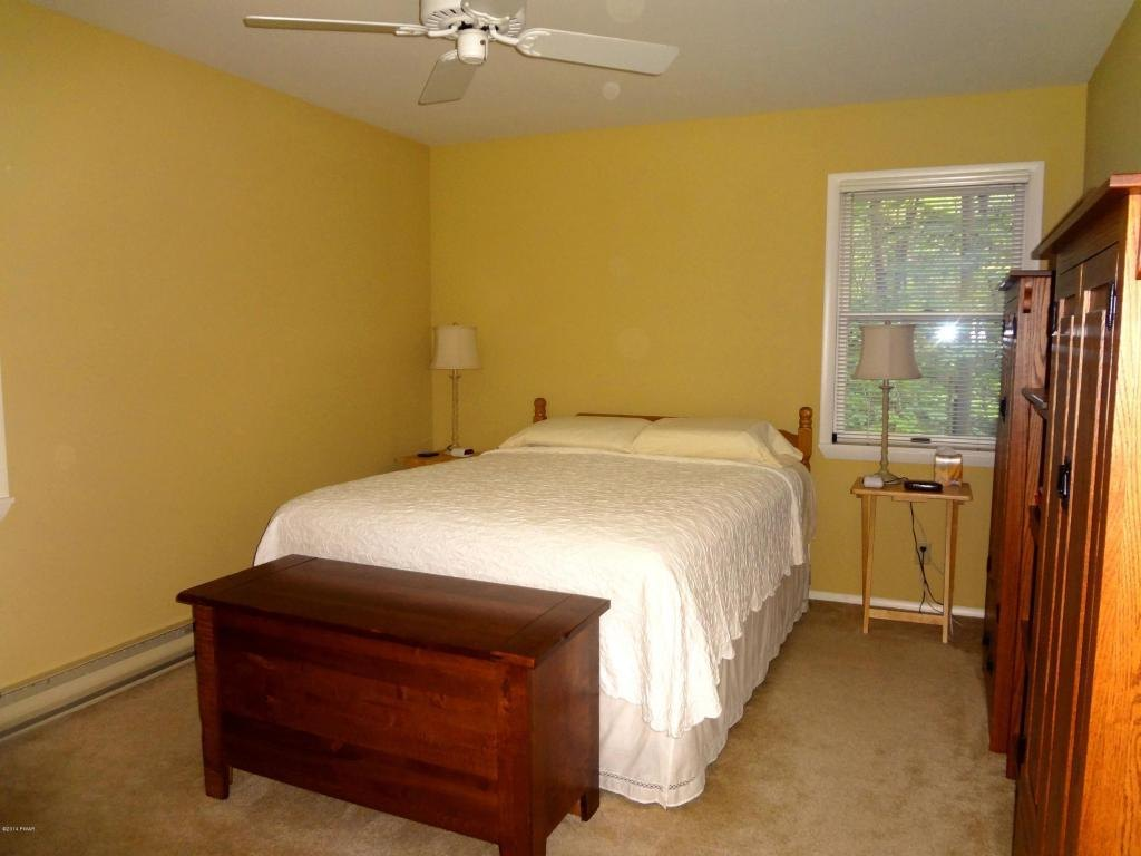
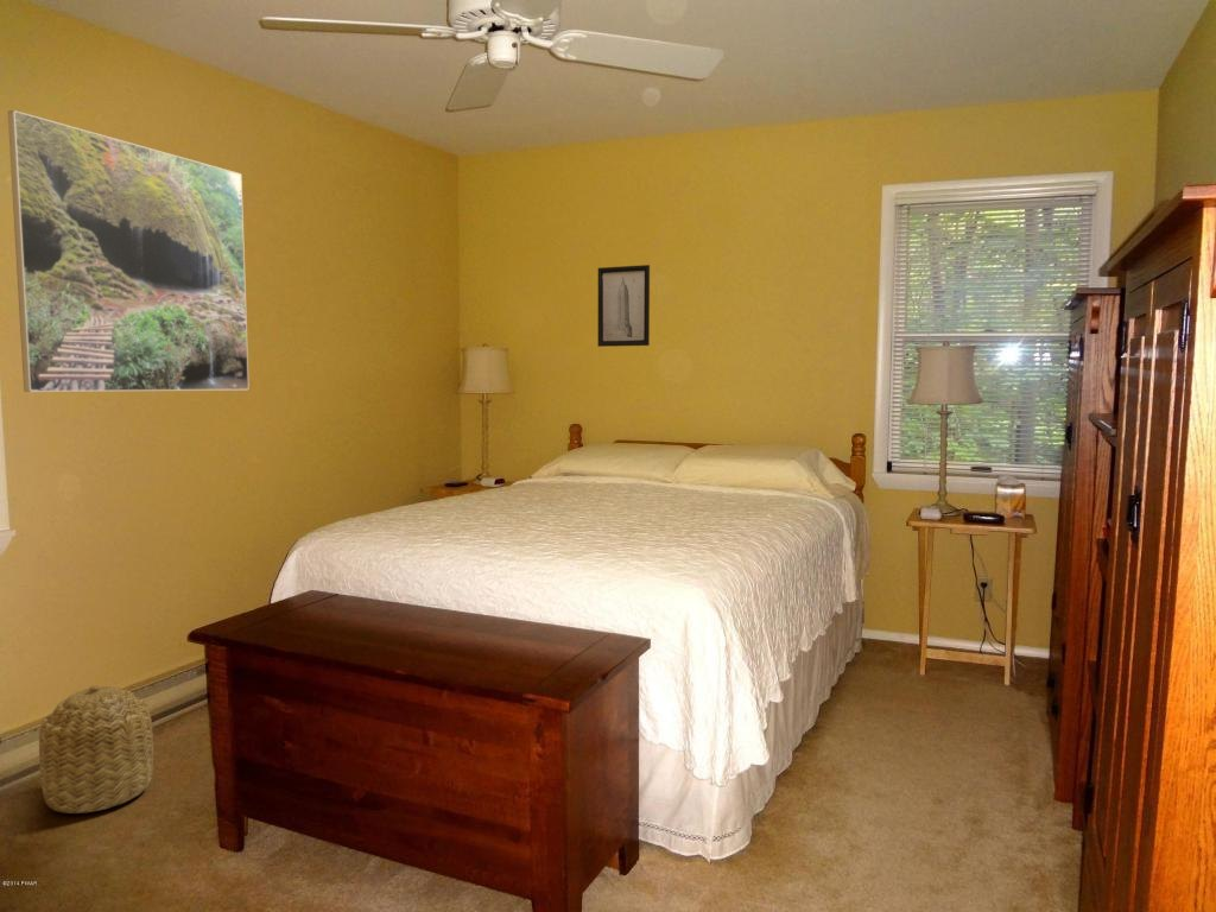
+ wall art [596,264,651,348]
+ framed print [7,109,251,393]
+ basket [38,684,154,815]
